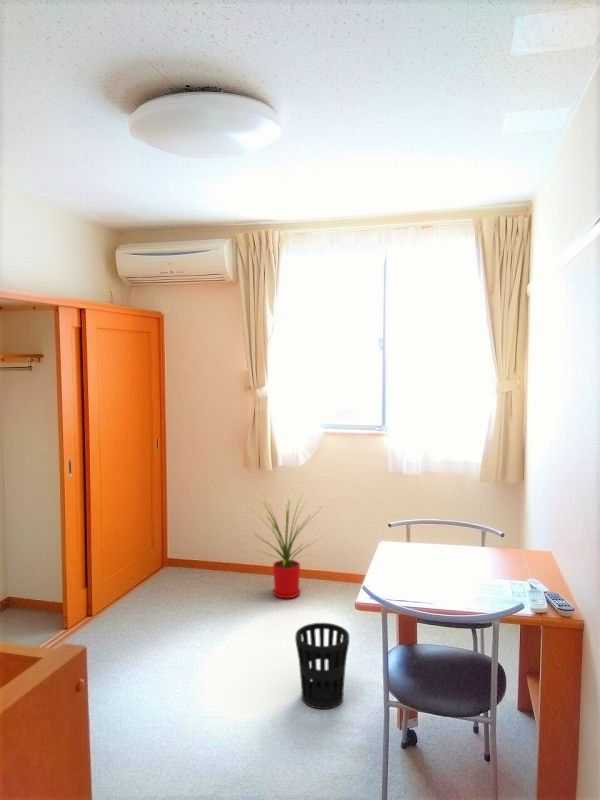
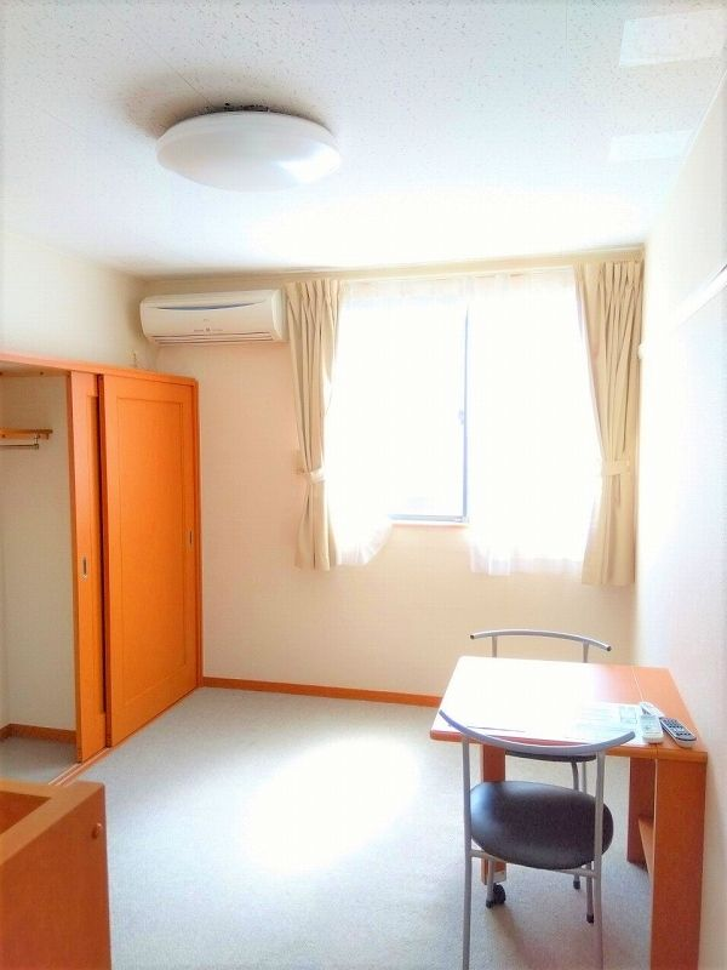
- house plant [250,493,324,599]
- wastebasket [294,622,350,710]
